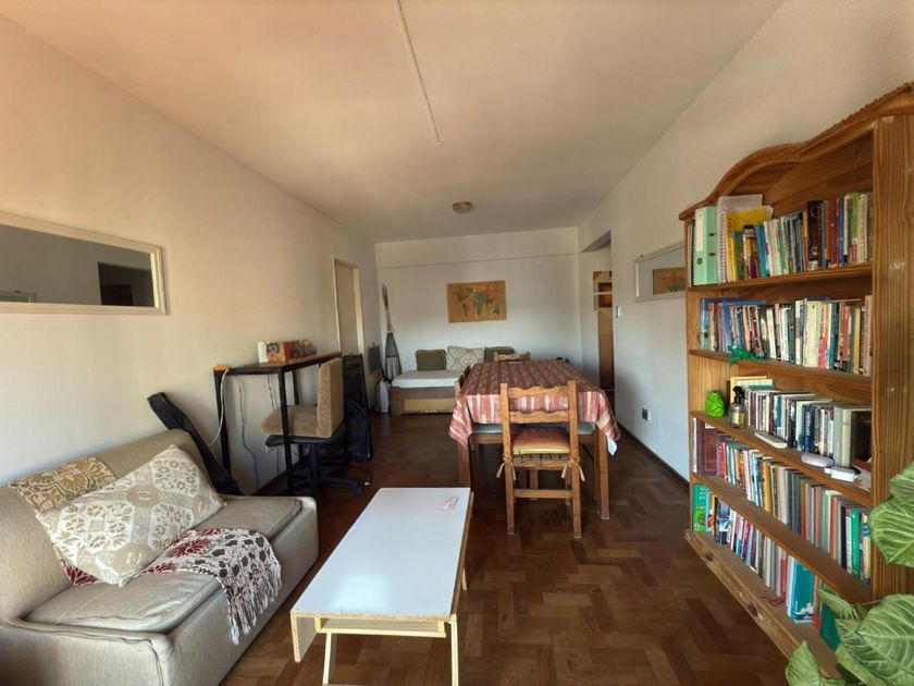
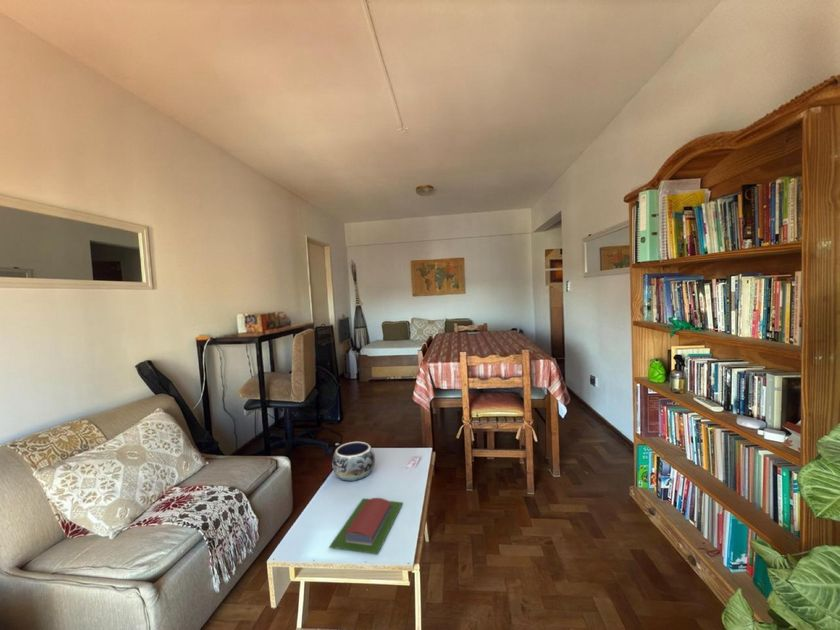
+ architectural model [328,497,404,555]
+ decorative bowl [331,441,376,482]
